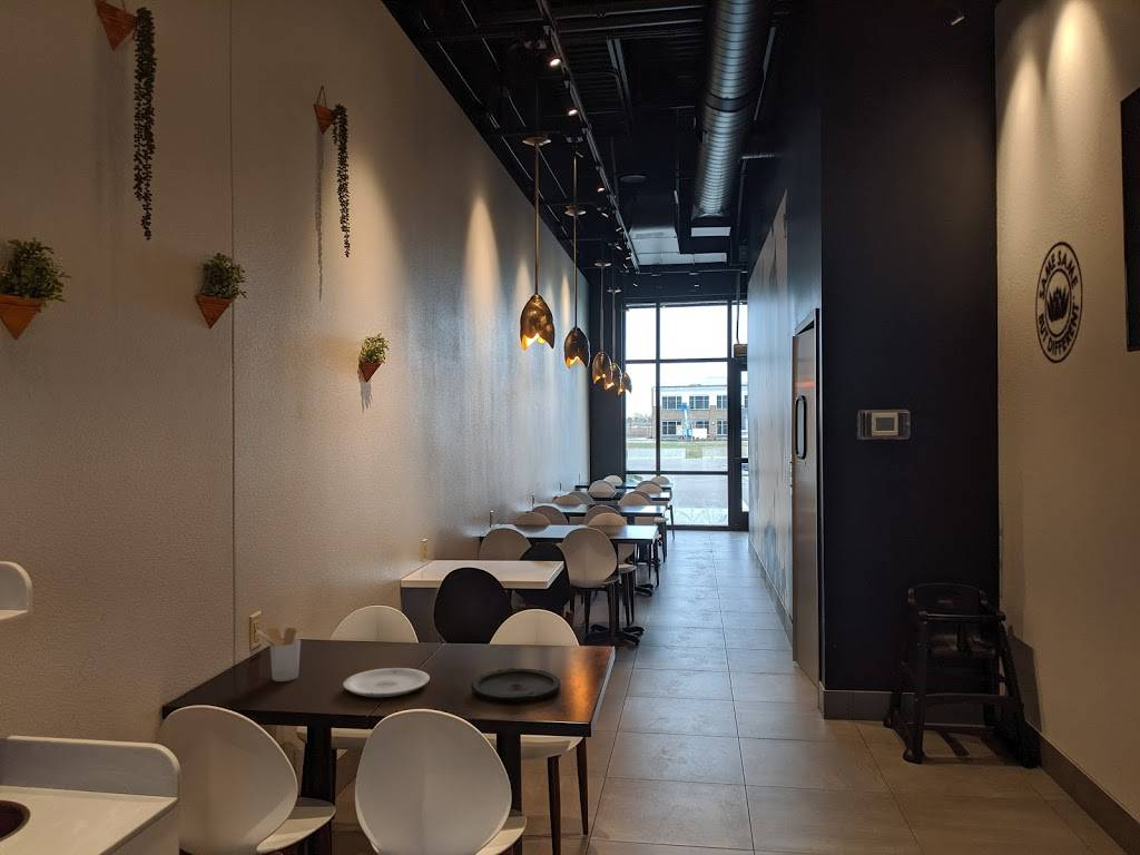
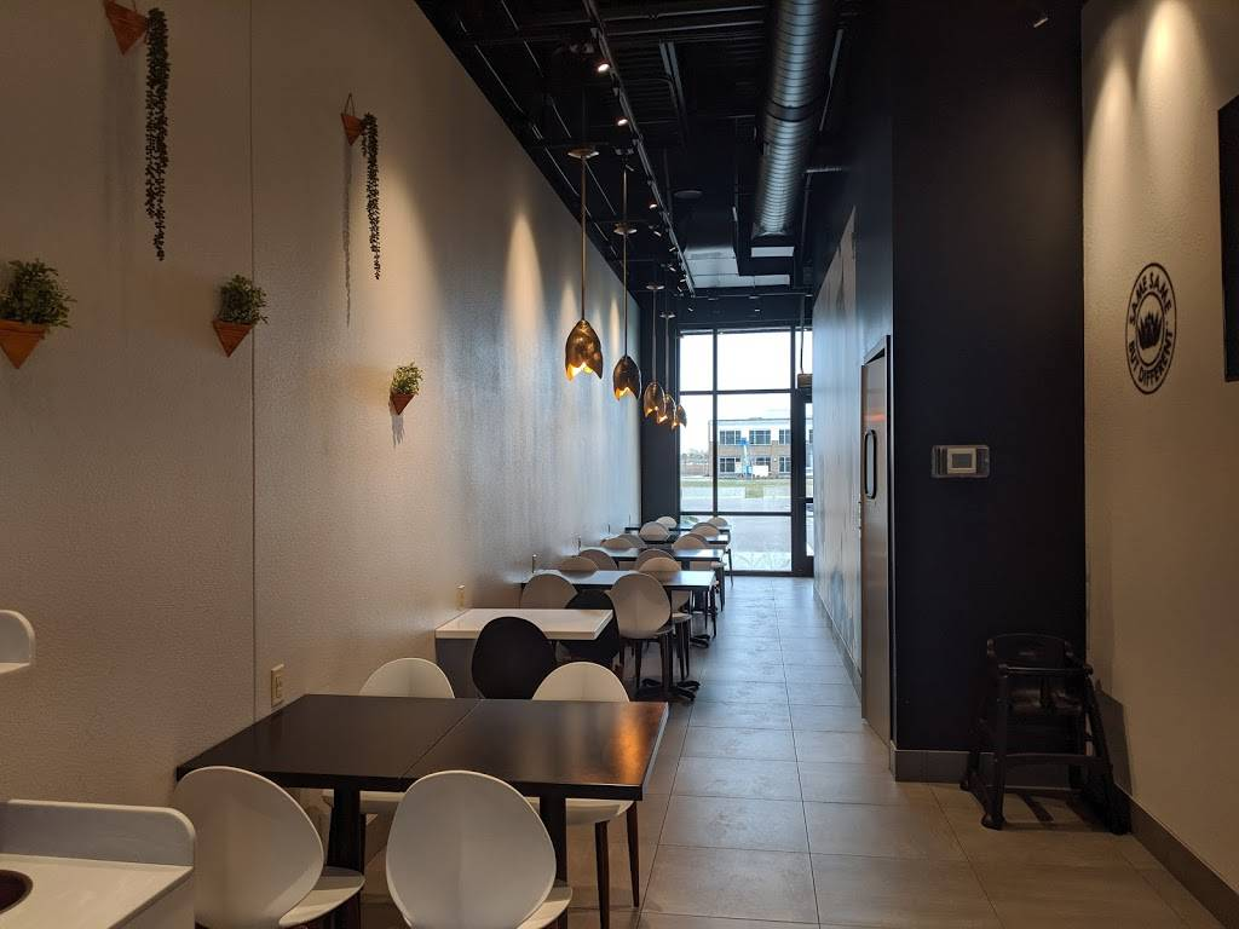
- utensil holder [256,626,302,682]
- plate [342,667,431,698]
- plate [470,668,561,702]
